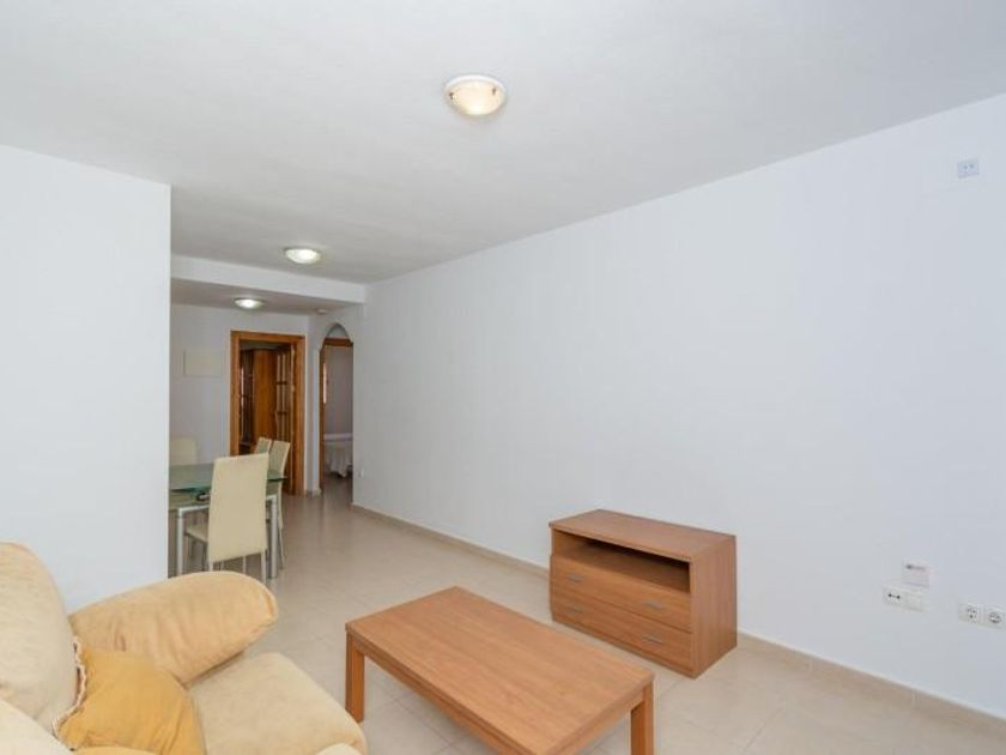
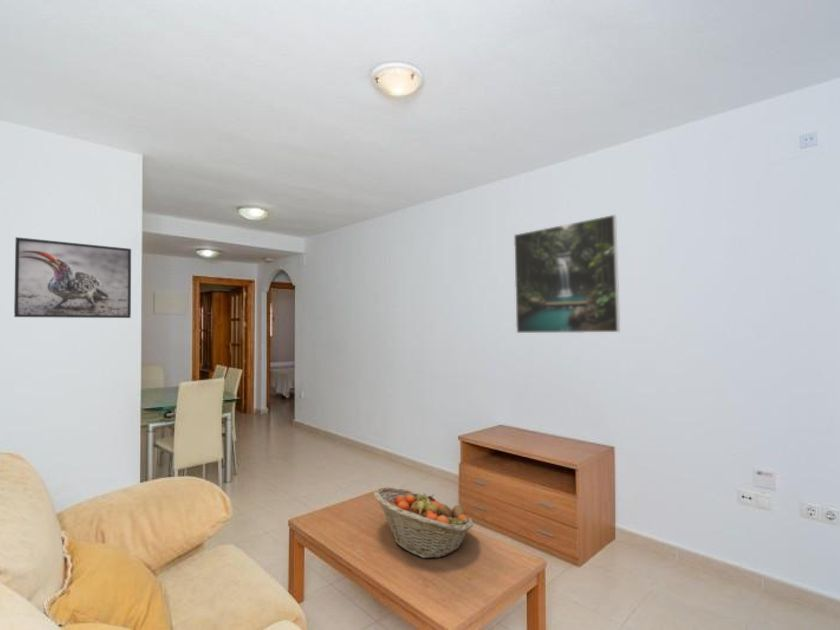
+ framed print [513,214,621,334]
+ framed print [13,236,132,319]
+ fruit basket [373,486,474,559]
